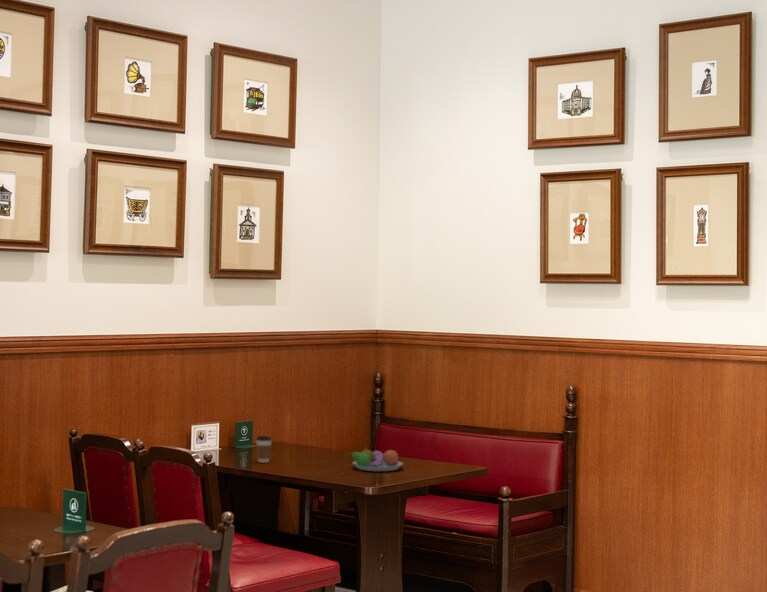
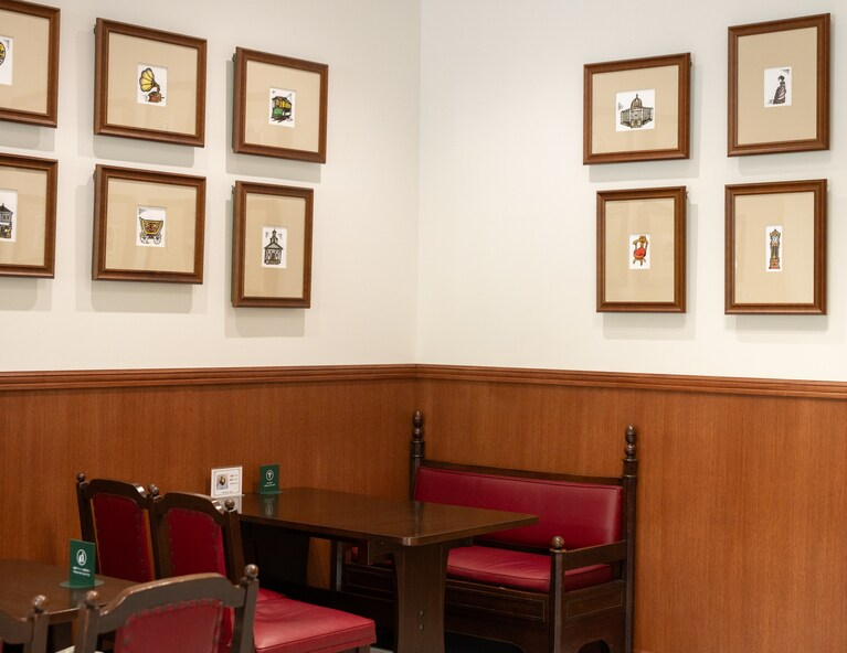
- fruit bowl [346,446,404,472]
- coffee cup [255,435,273,464]
